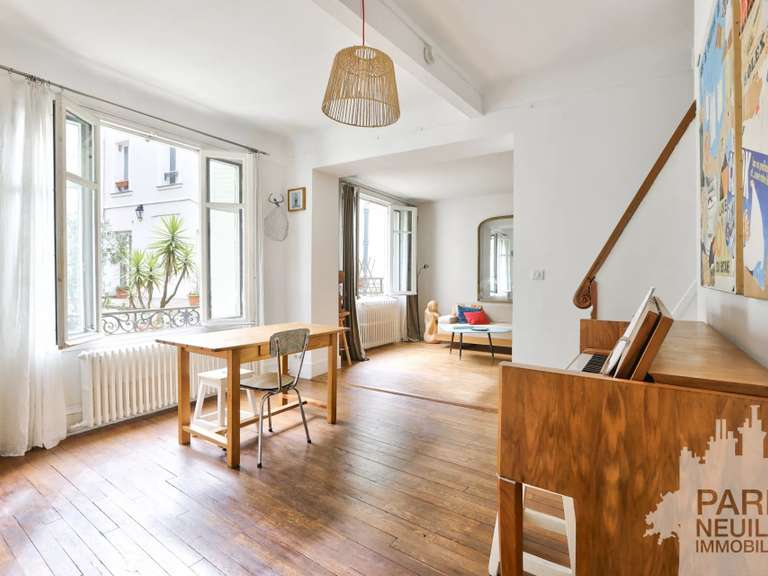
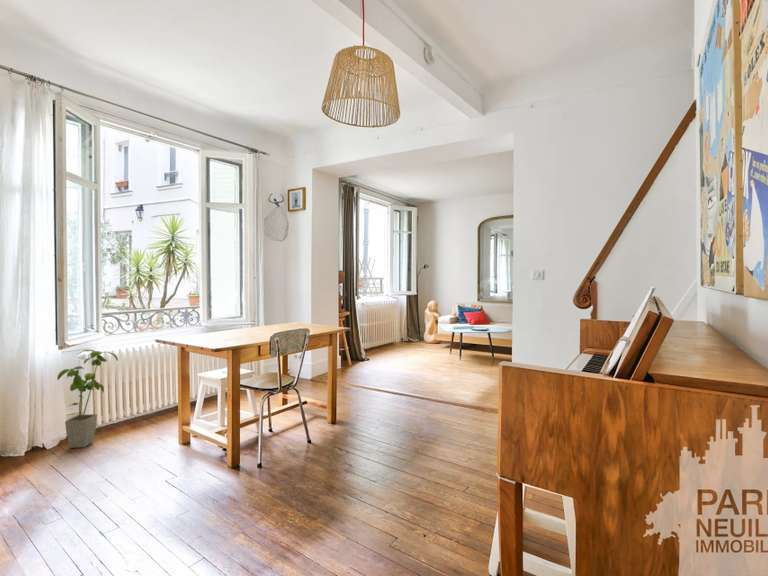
+ house plant [56,349,119,449]
